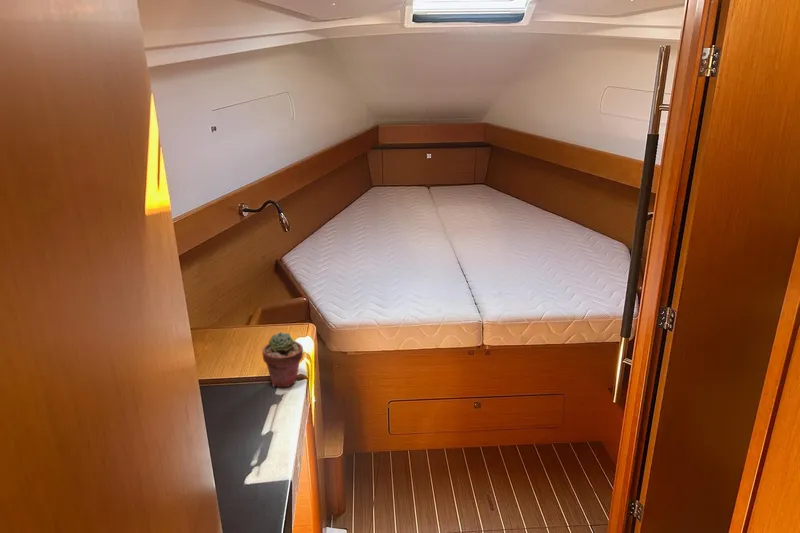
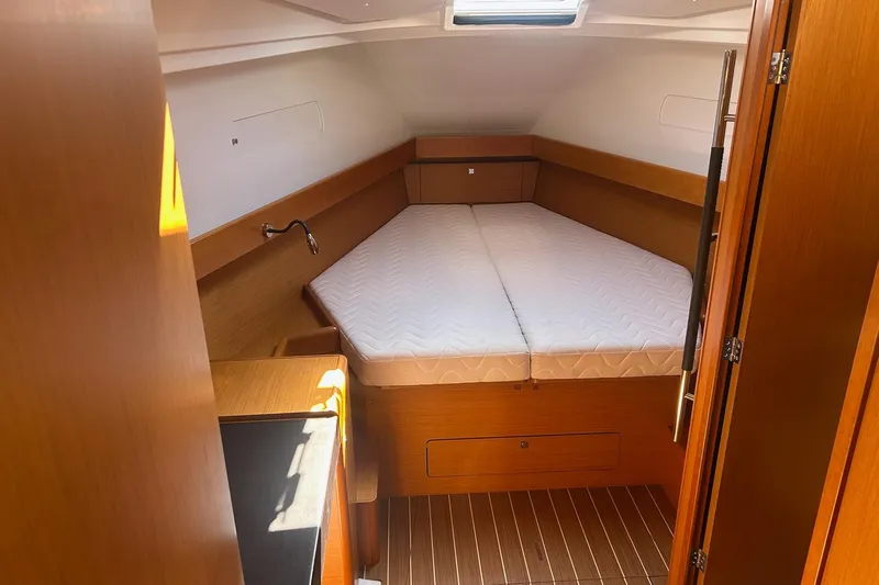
- potted succulent [261,331,304,388]
